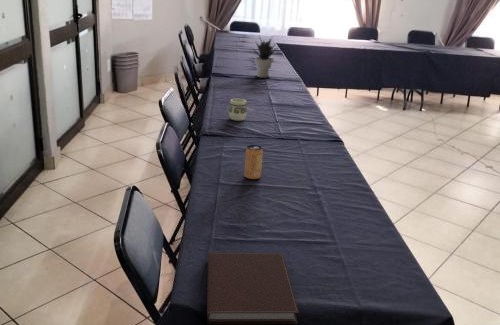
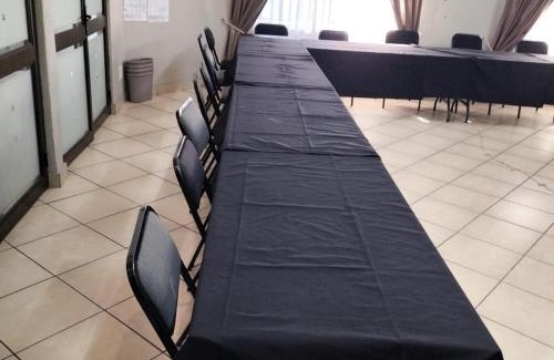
- notebook [206,251,300,325]
- potted plant [251,35,280,78]
- cup [228,98,248,122]
- beverage can [243,144,264,181]
